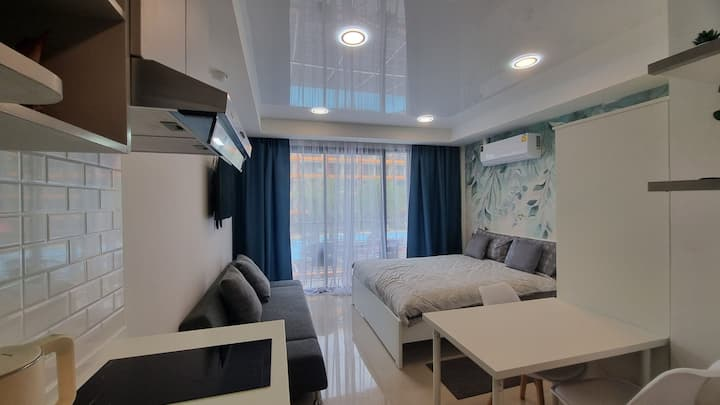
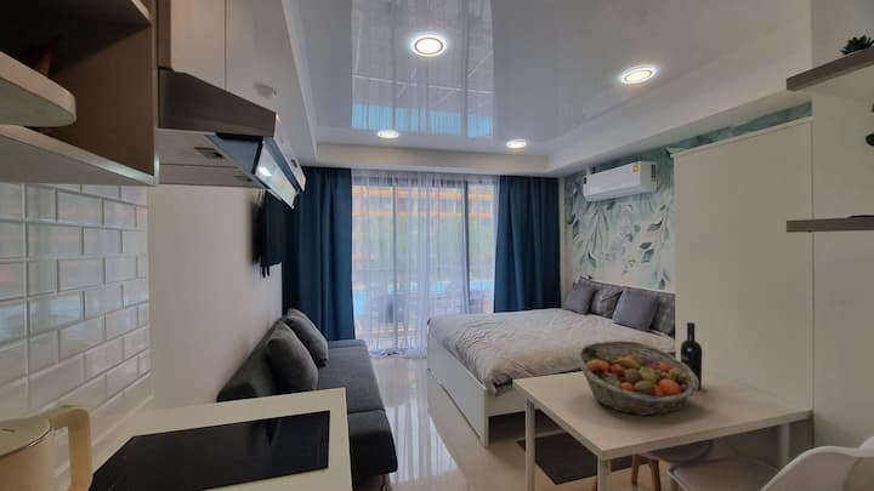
+ fruit basket [574,339,699,417]
+ wine bottle [679,321,703,390]
